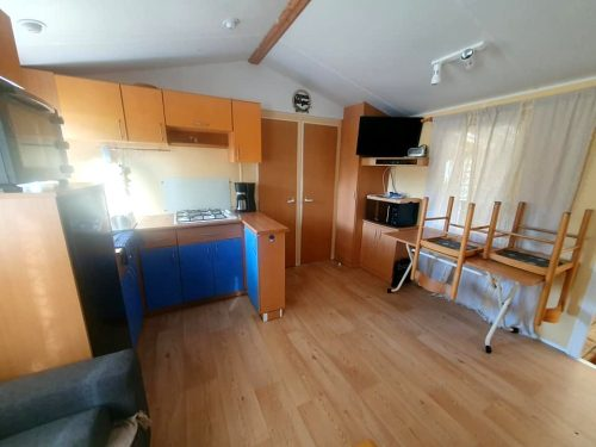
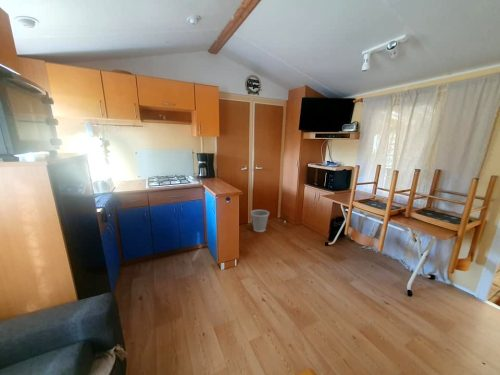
+ wastebasket [250,209,270,233]
